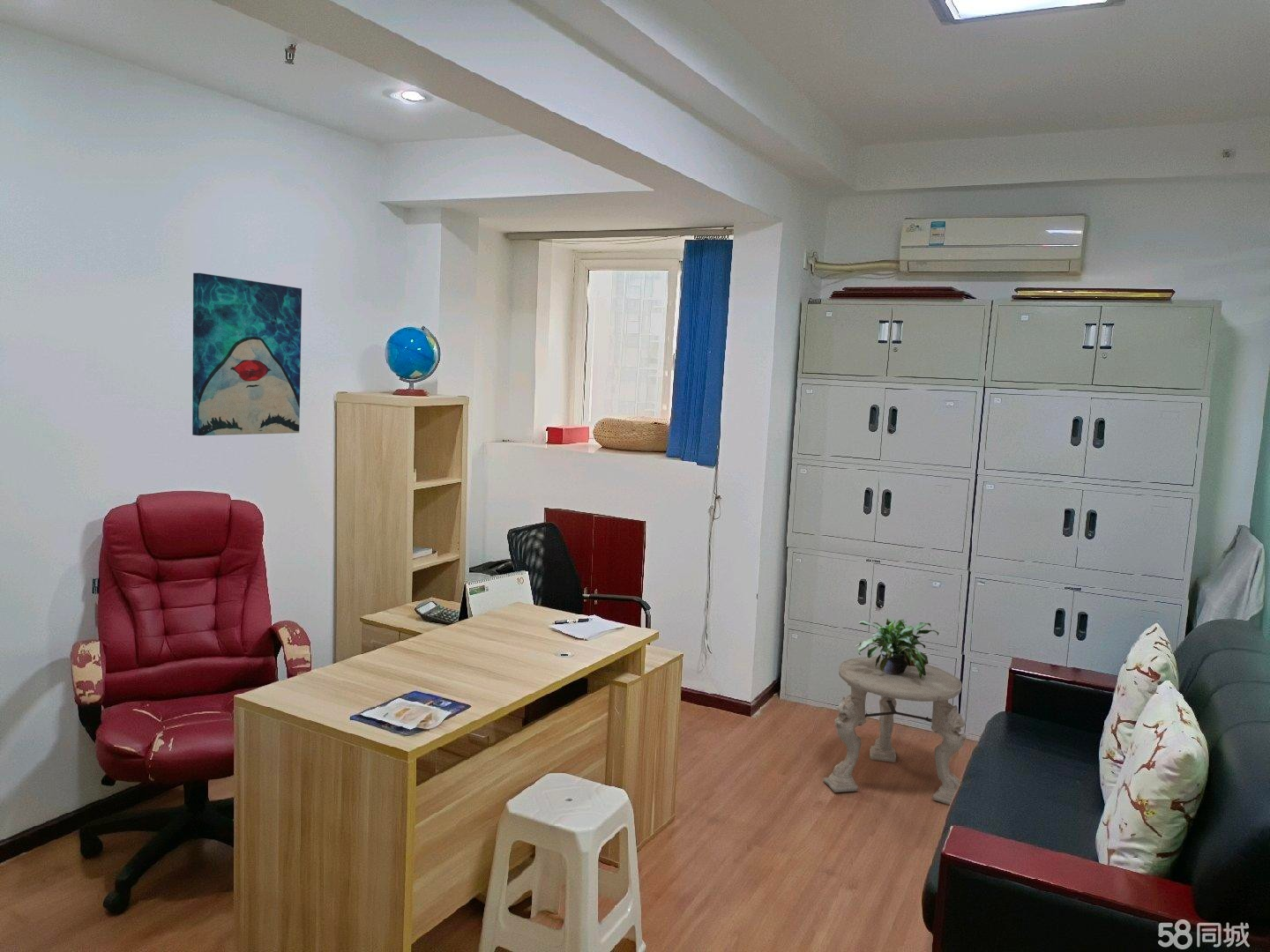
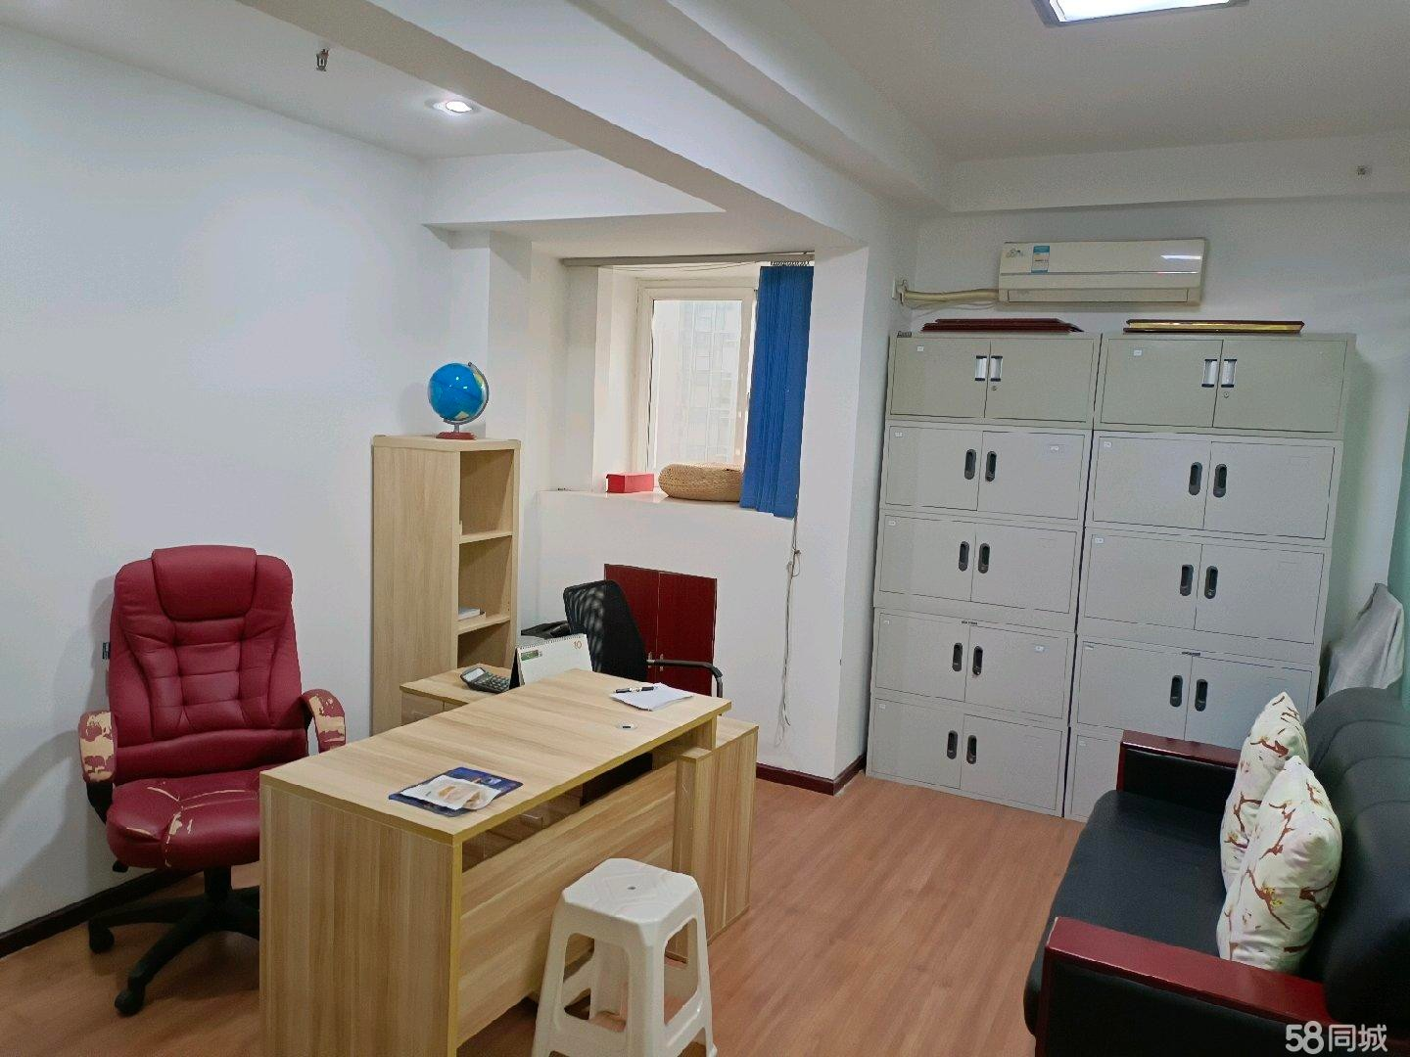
- wall art [191,272,303,436]
- side table [822,656,967,806]
- potted plant [854,618,939,679]
